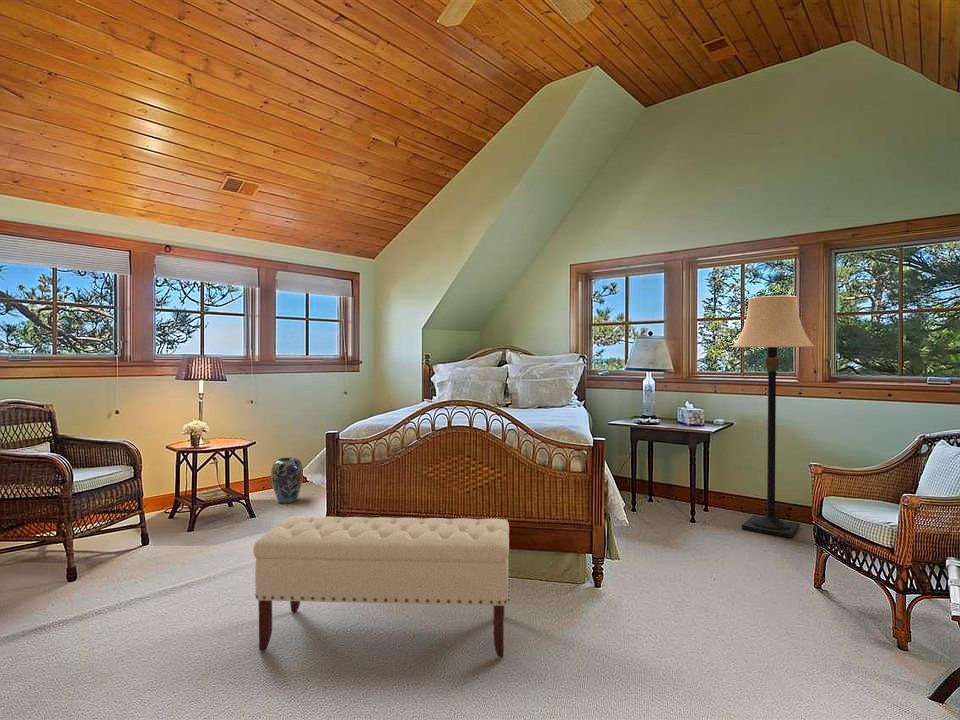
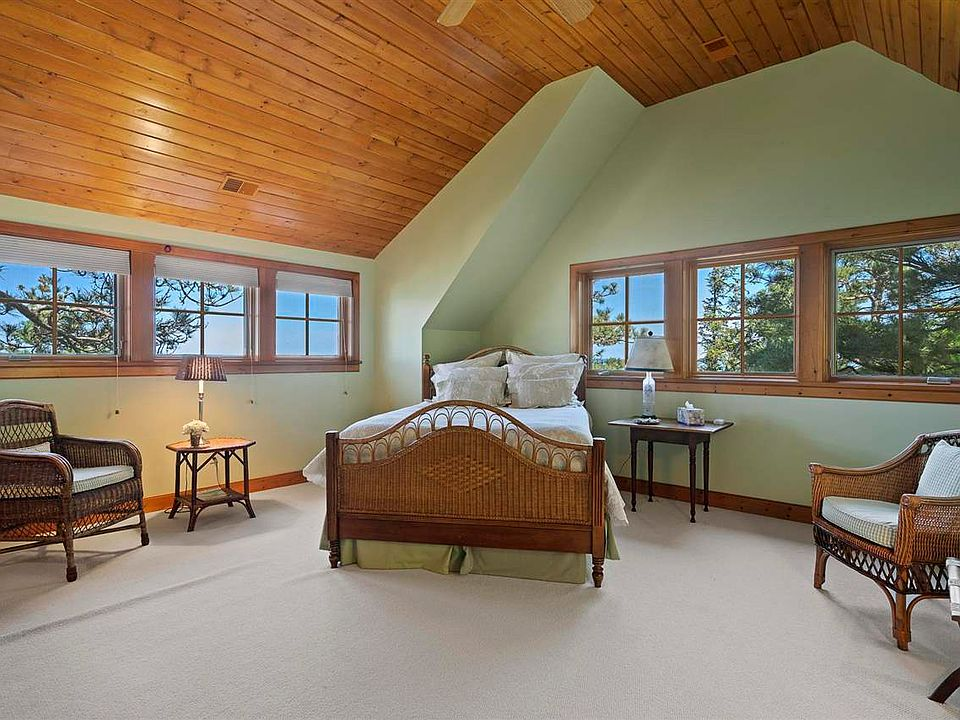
- bench [252,515,510,659]
- vase [270,456,304,505]
- lamp [731,295,816,539]
